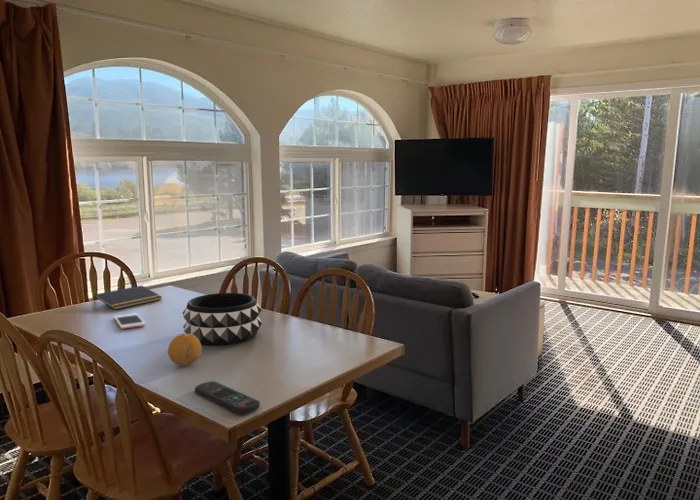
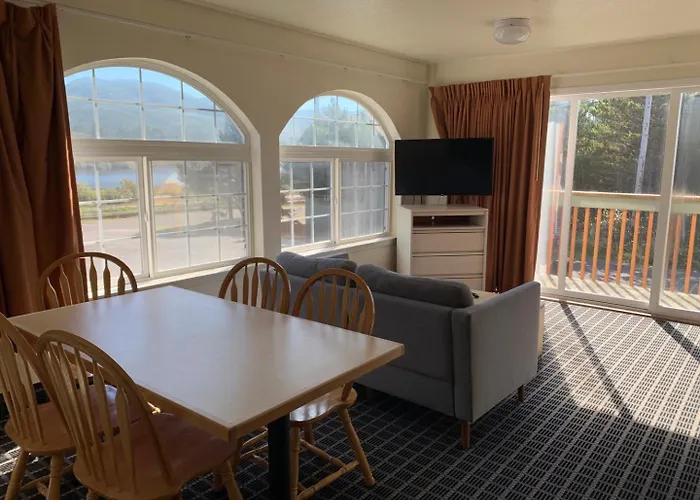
- fruit [167,333,203,367]
- decorative bowl [182,292,263,347]
- cell phone [113,312,146,330]
- remote control [194,380,261,416]
- notepad [93,285,163,311]
